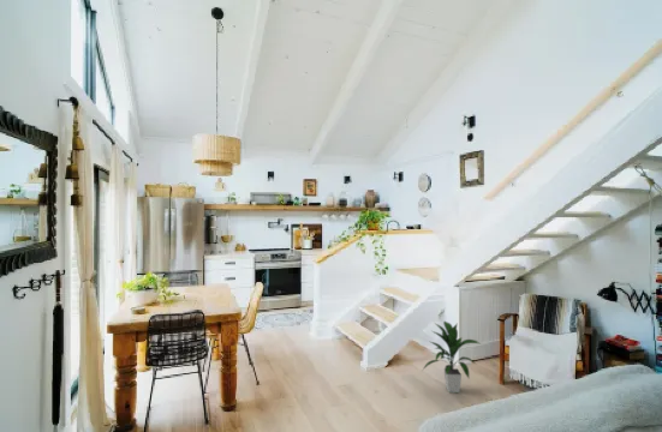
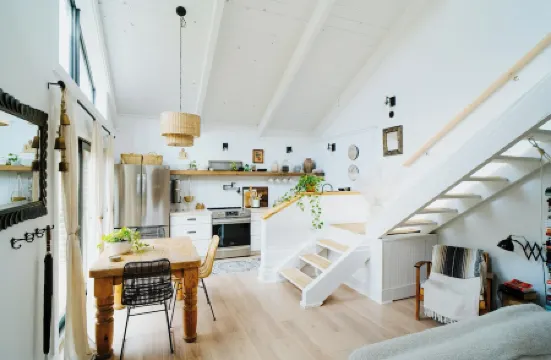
- indoor plant [422,320,483,394]
